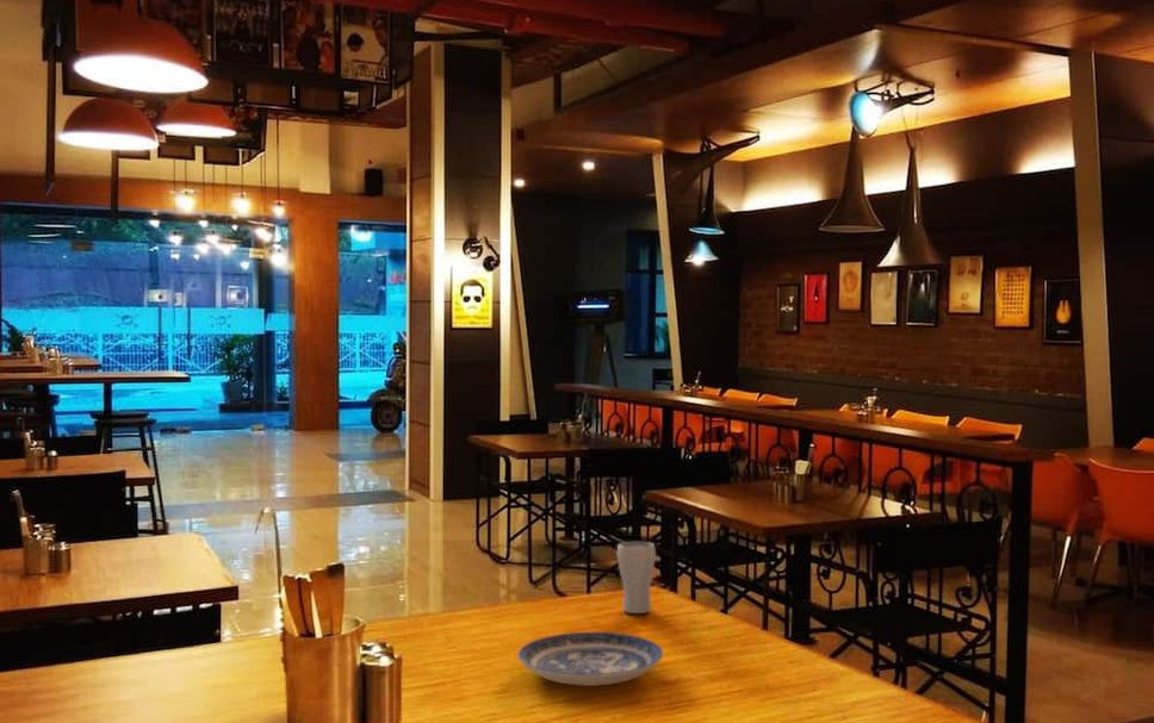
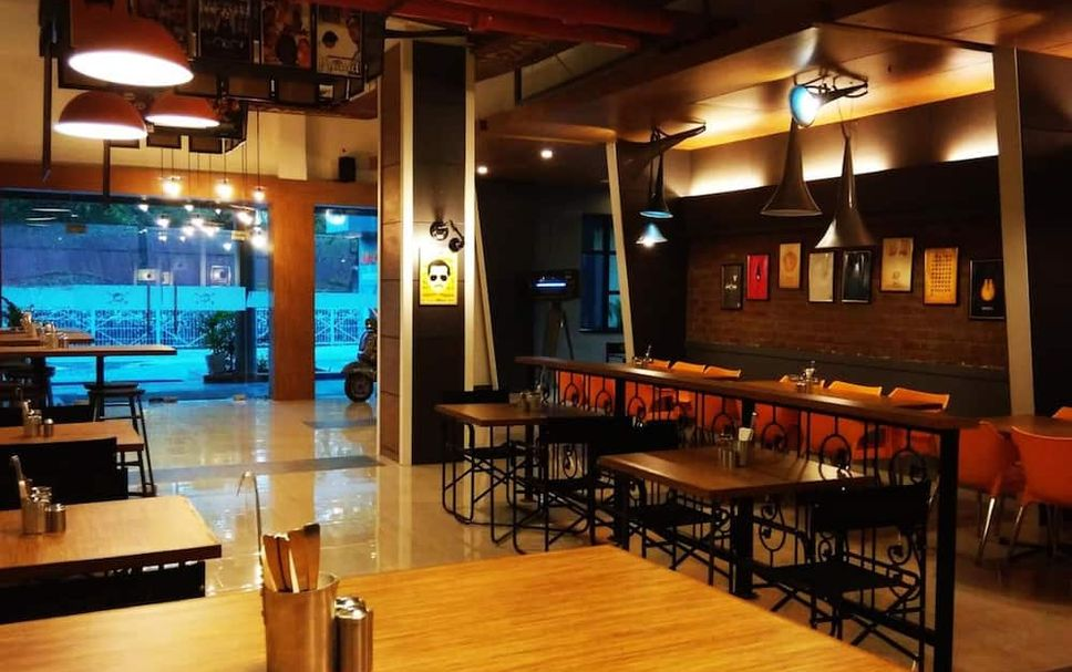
- drinking glass [616,541,657,615]
- plate [516,631,664,687]
